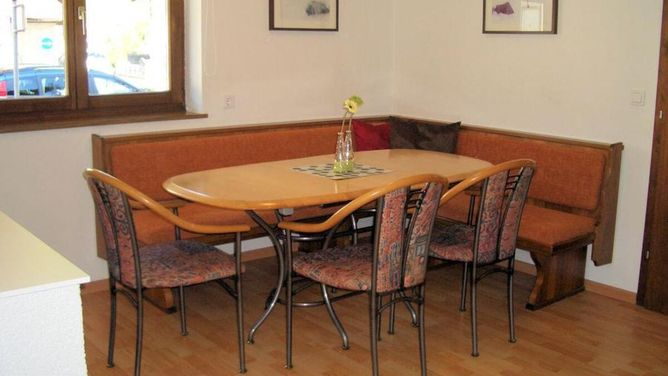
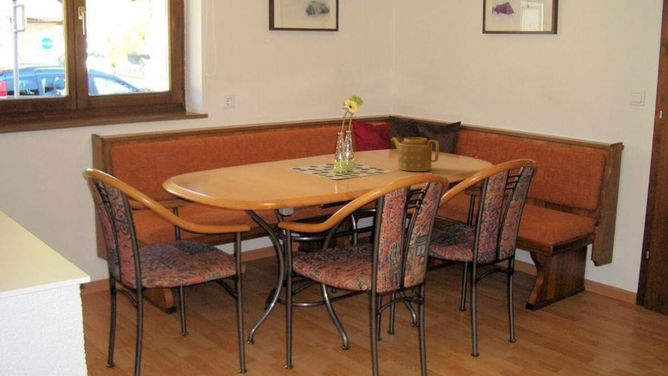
+ teapot [390,136,440,172]
